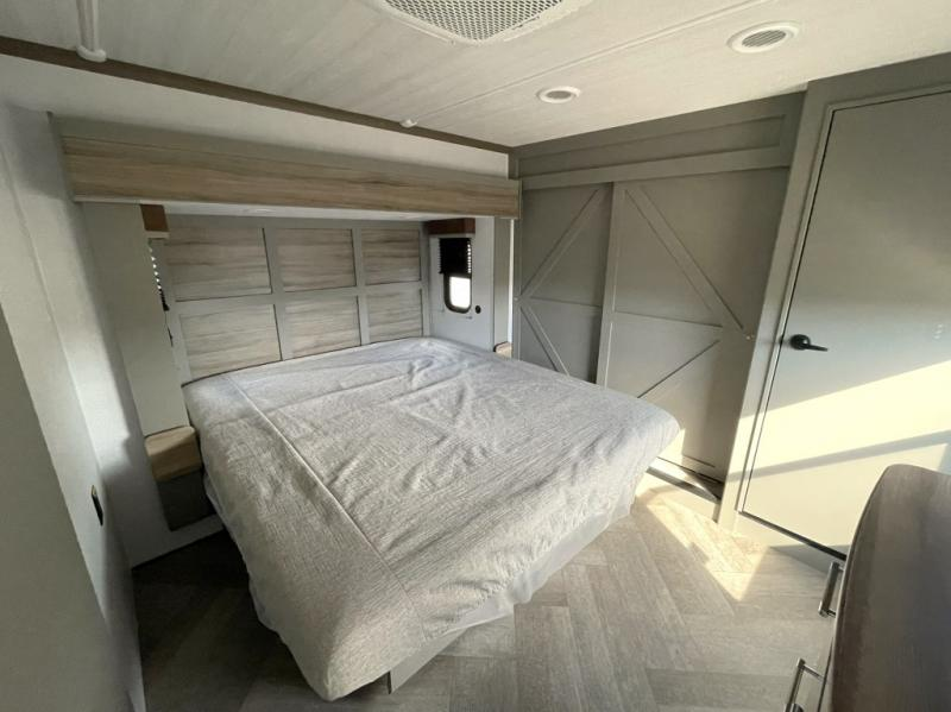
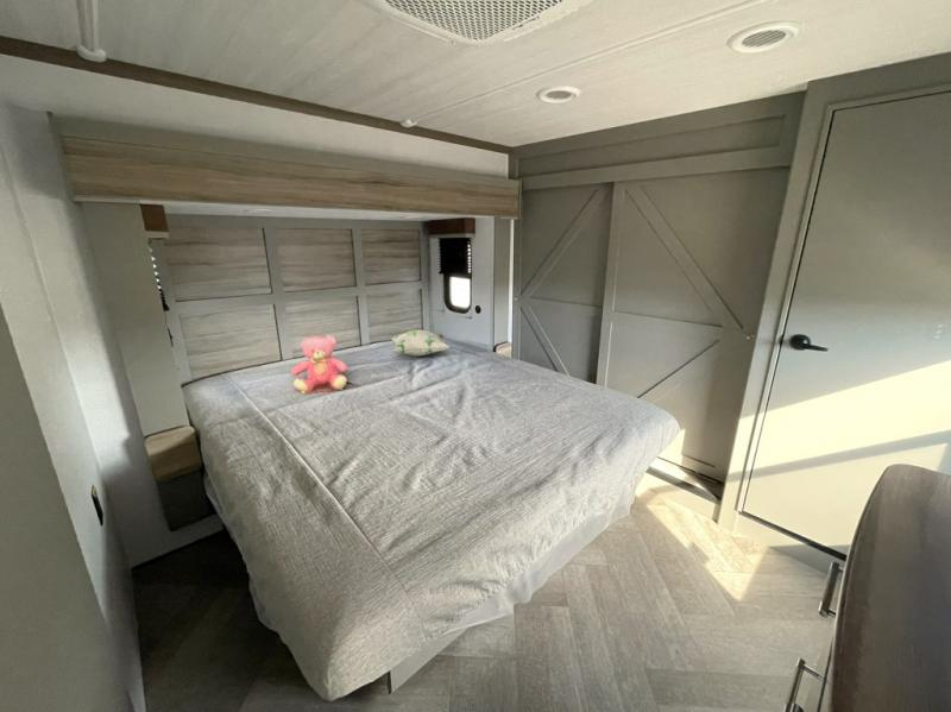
+ decorative pillow [390,329,451,357]
+ teddy bear [290,334,349,395]
